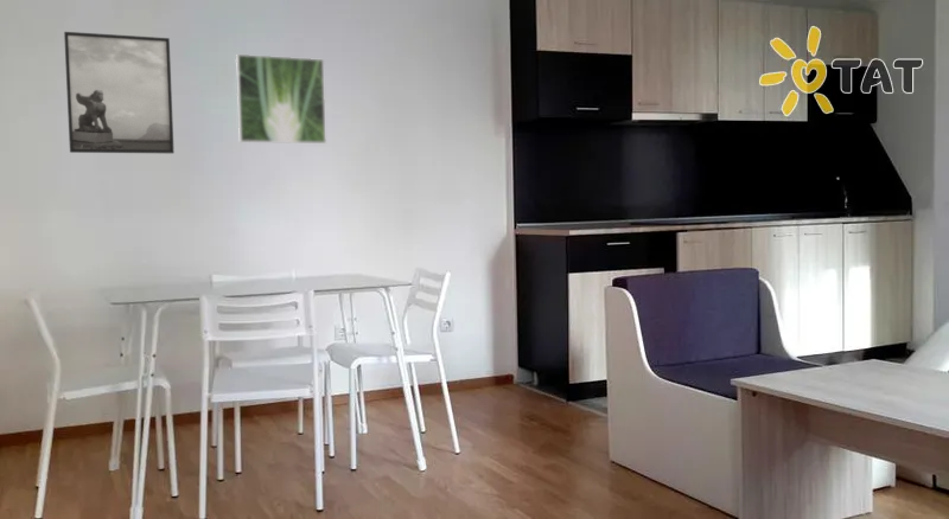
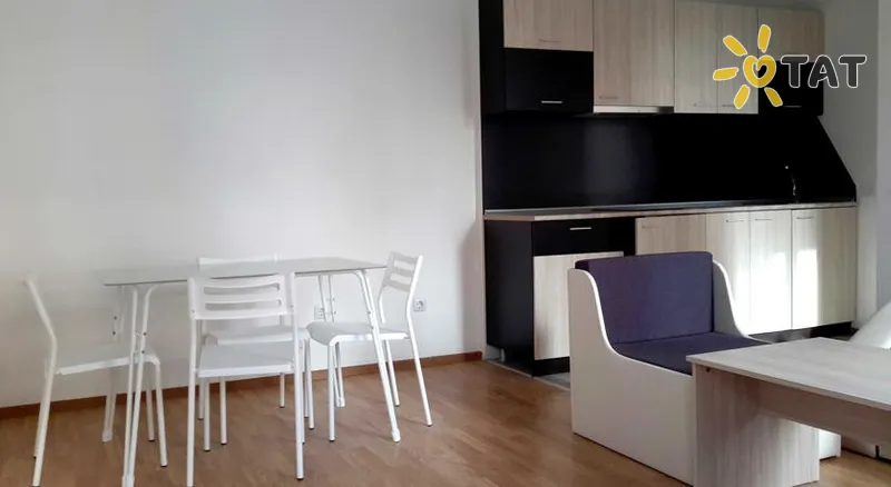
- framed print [63,31,176,155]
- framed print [235,53,327,145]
